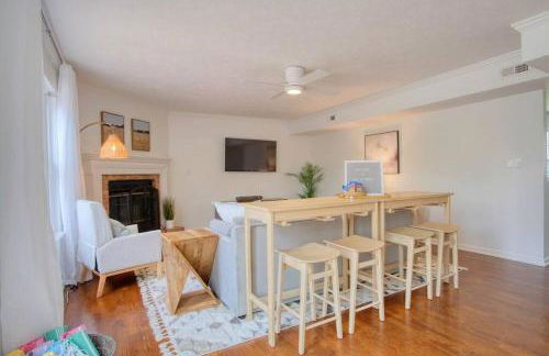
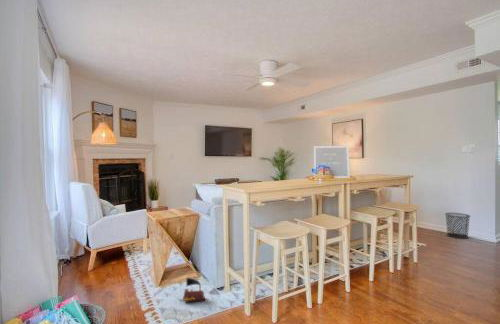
+ waste bin [444,212,471,240]
+ toy train [182,277,207,303]
